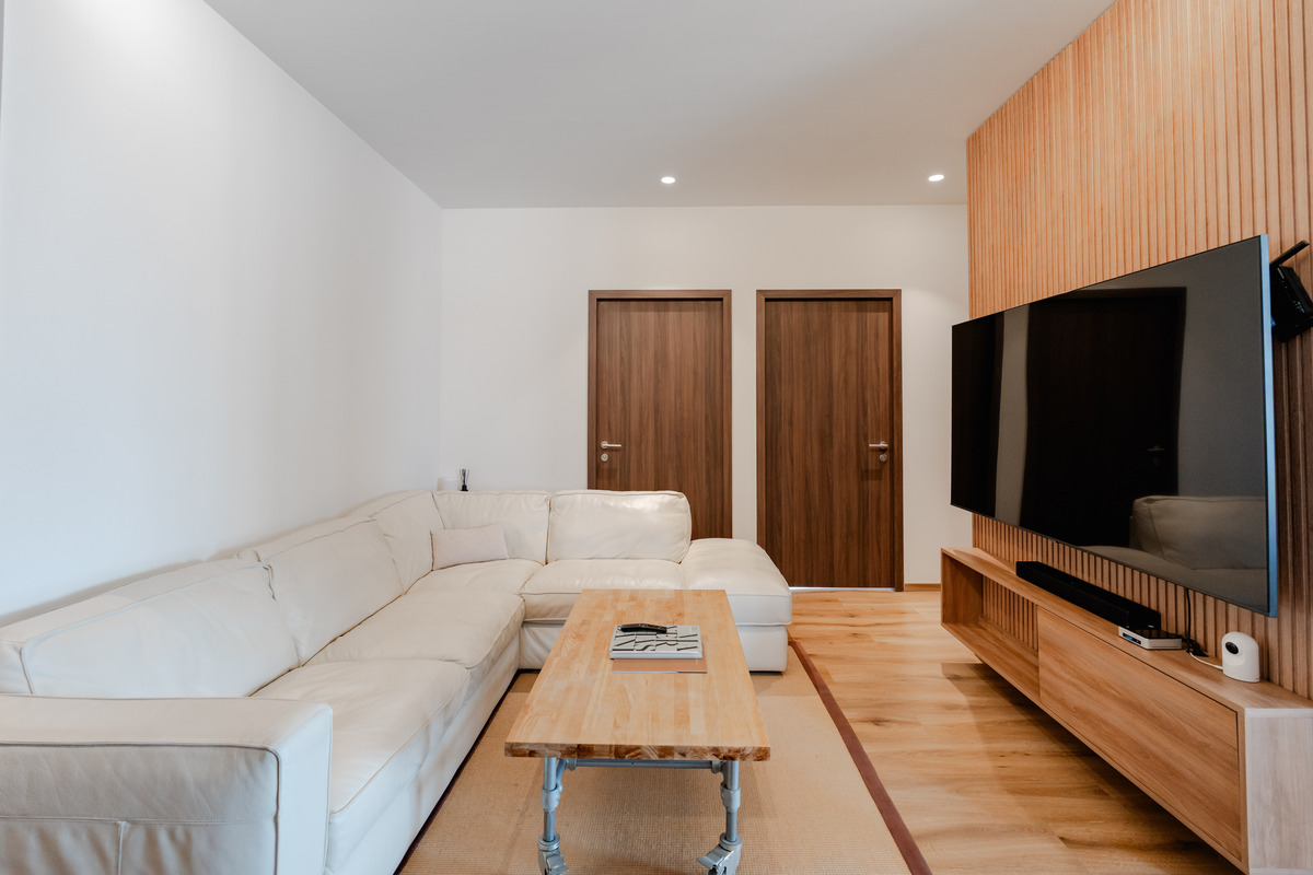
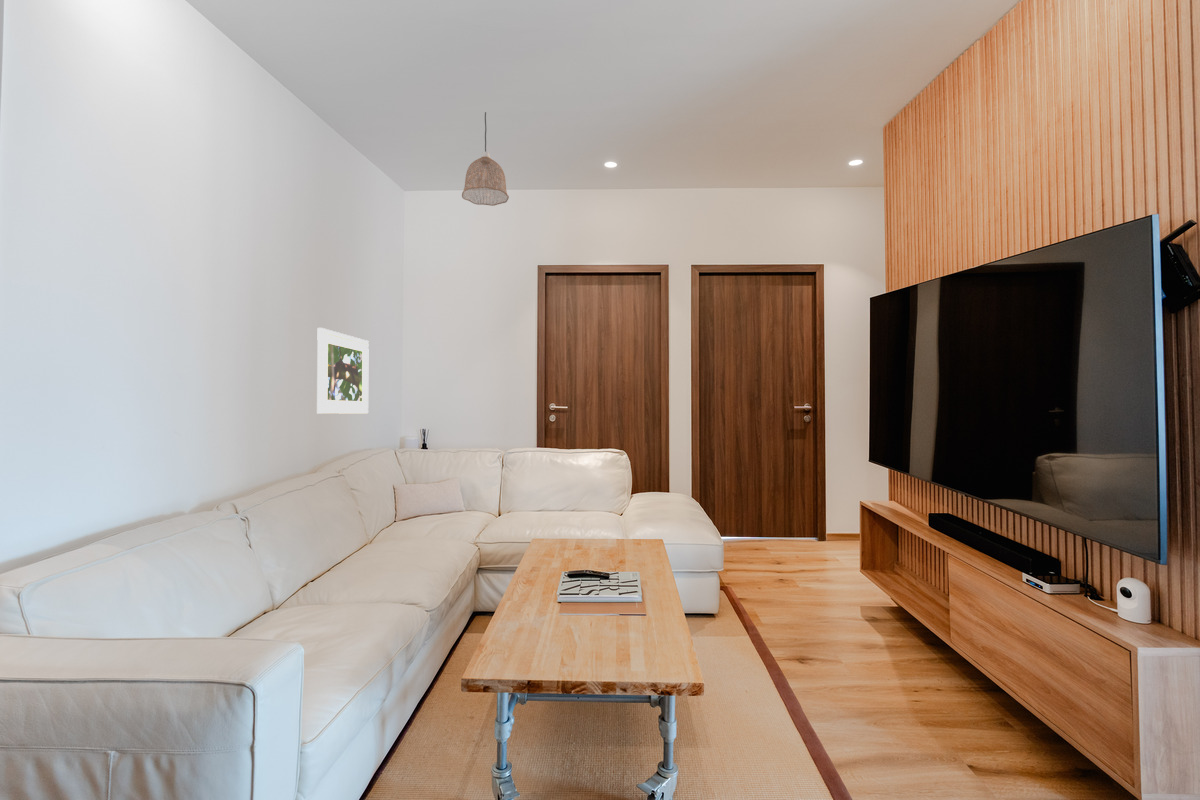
+ pendant lamp [461,111,510,207]
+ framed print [316,327,370,415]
